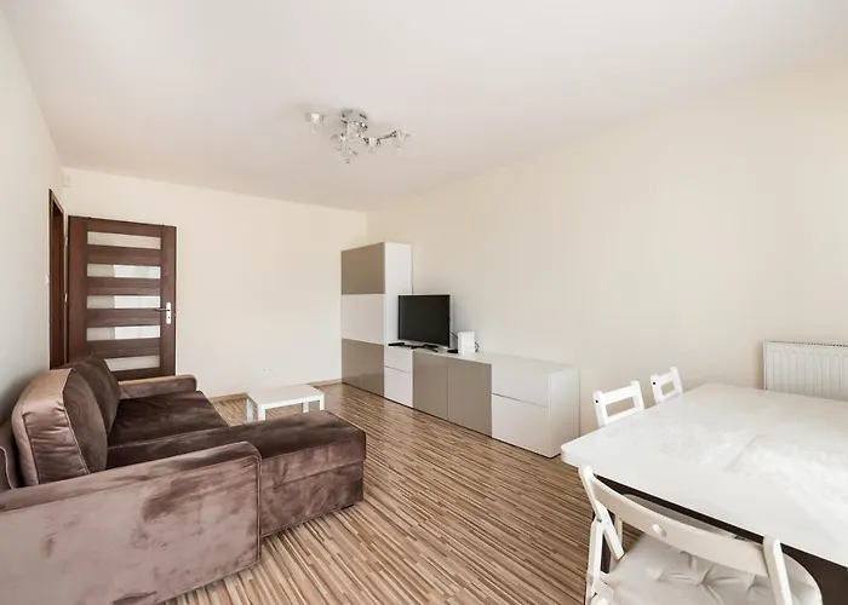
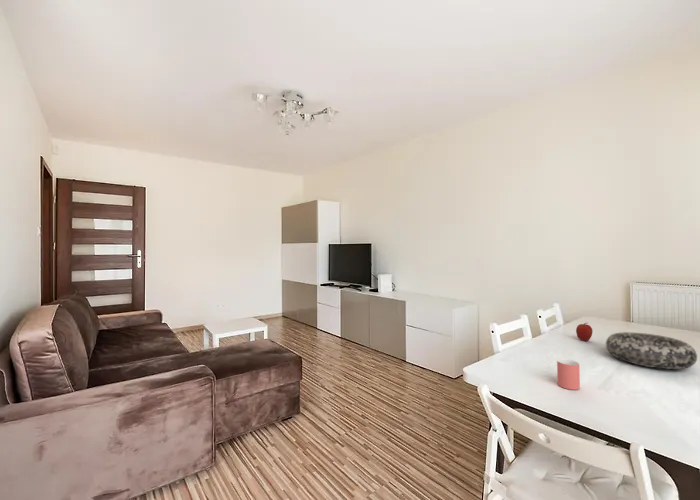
+ fruit [575,322,593,342]
+ decorative bowl [605,331,698,370]
+ cup [556,358,581,391]
